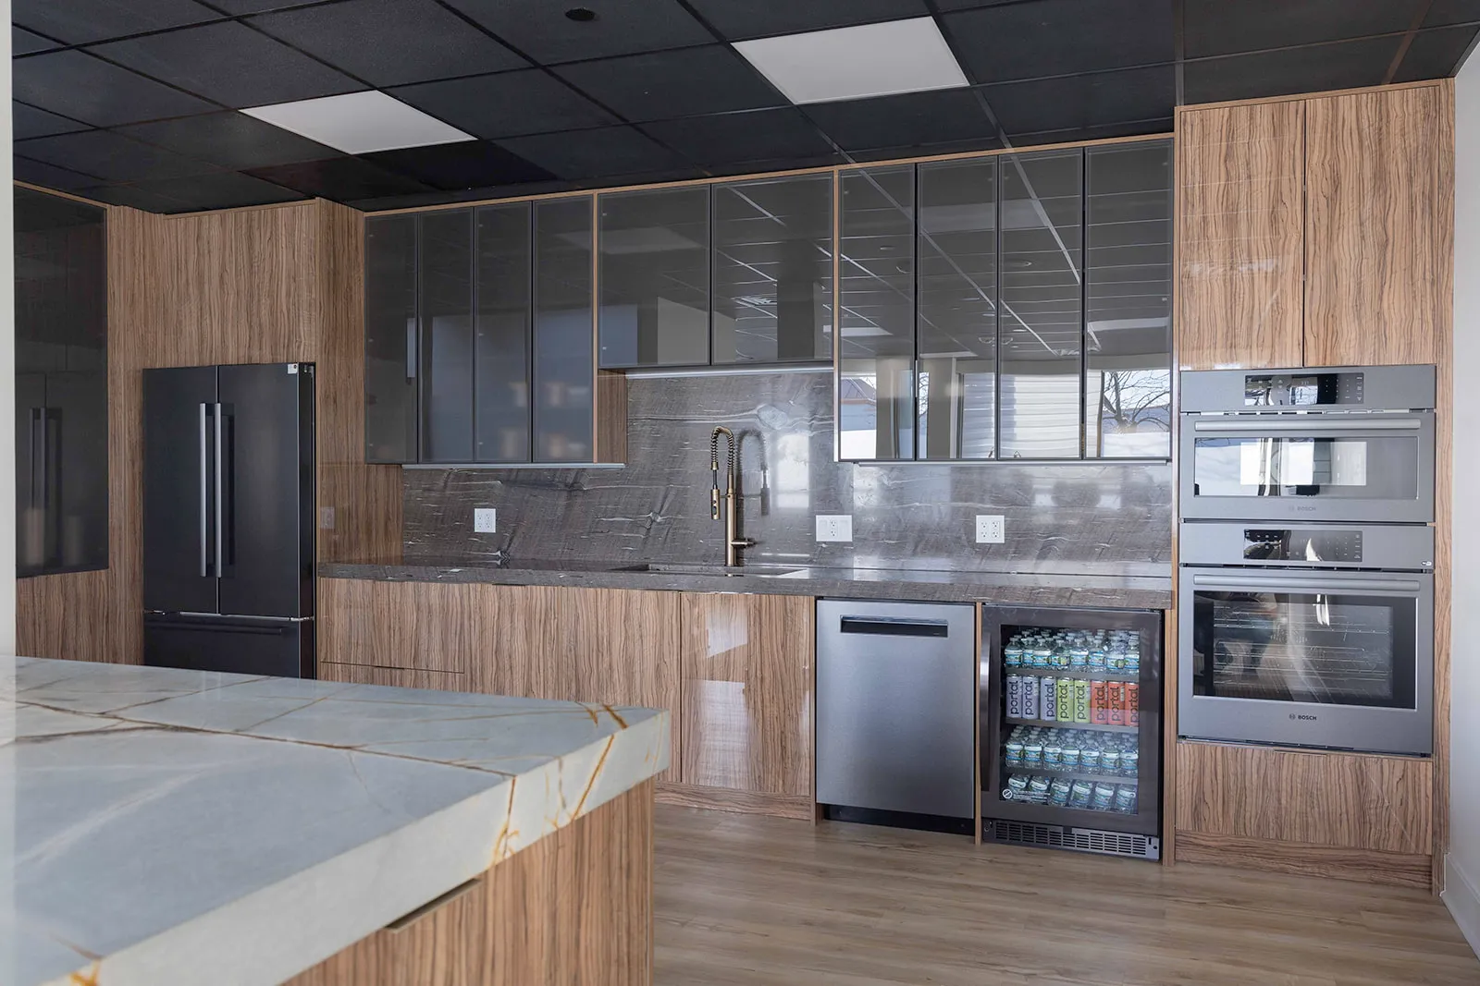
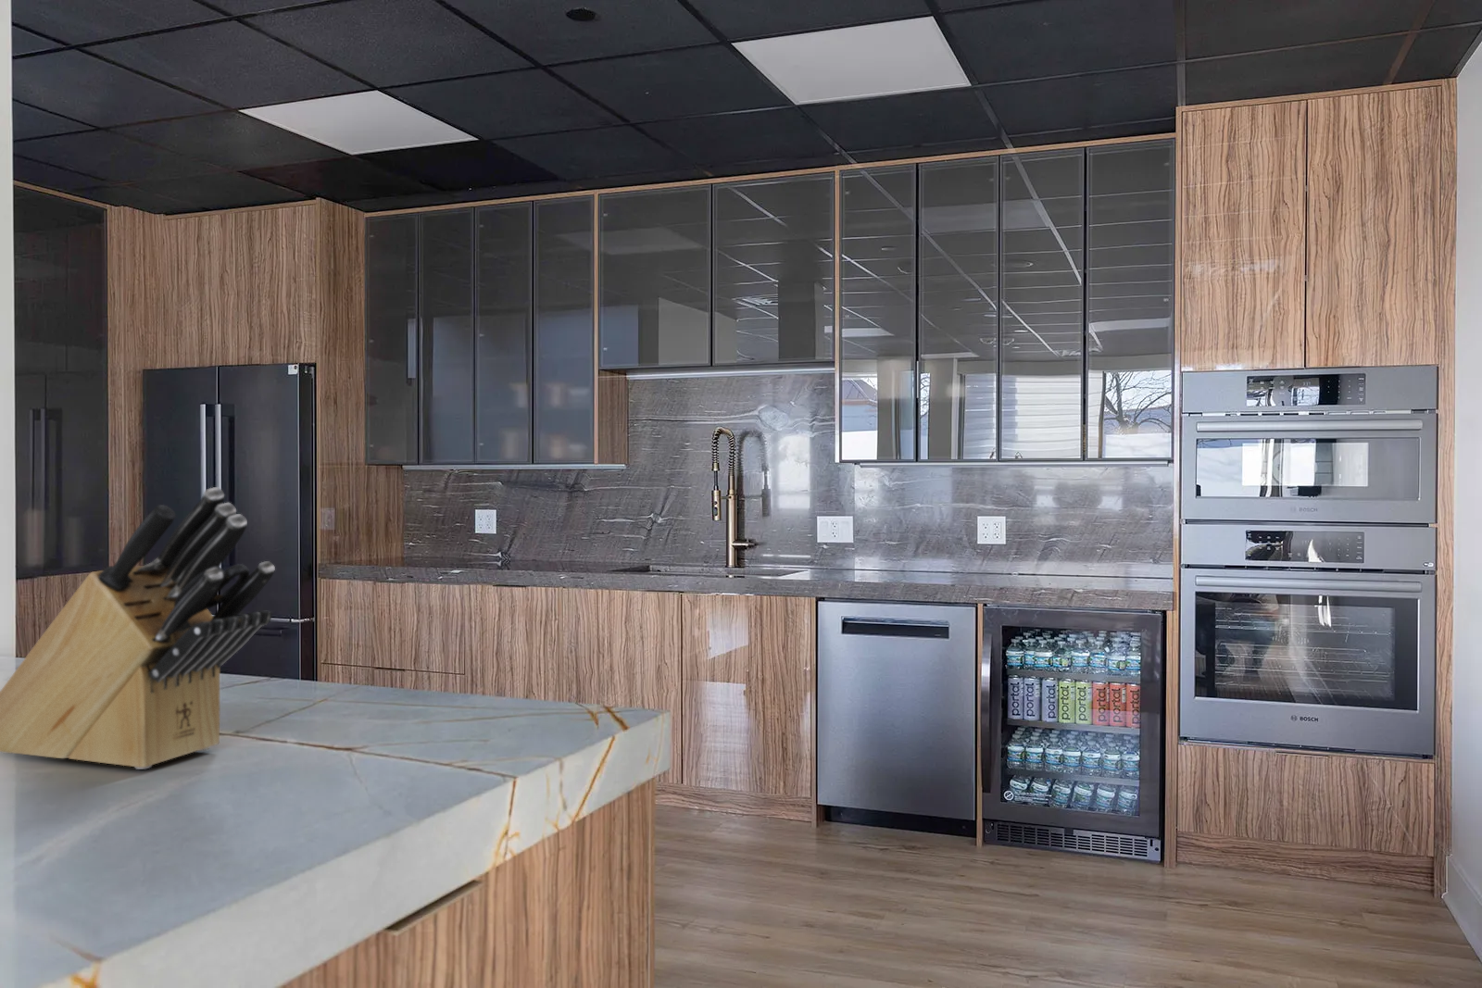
+ knife block [0,486,276,771]
